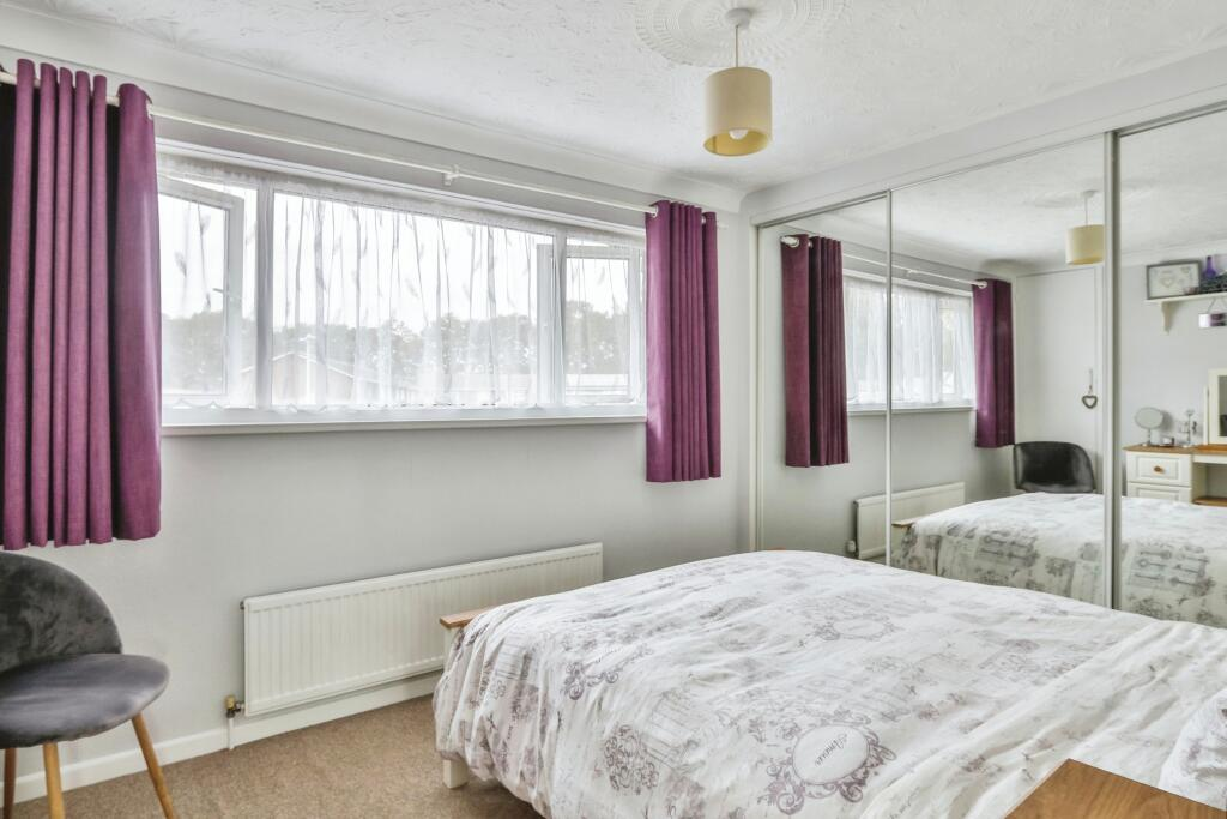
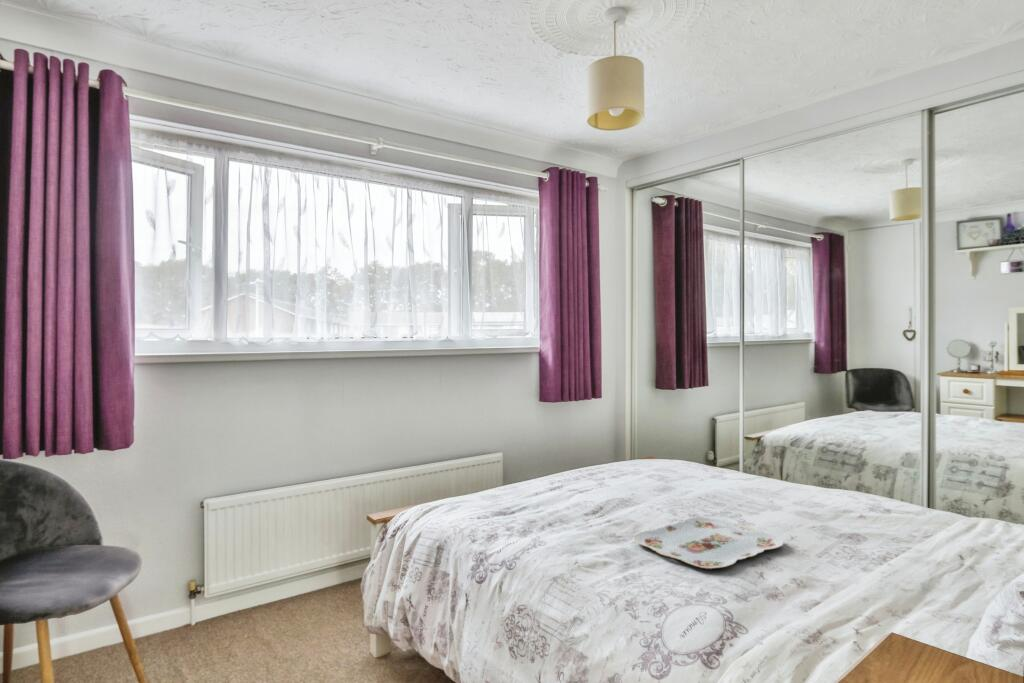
+ serving tray [633,516,784,570]
